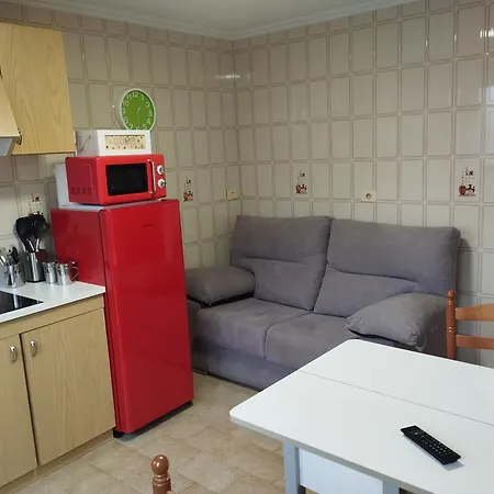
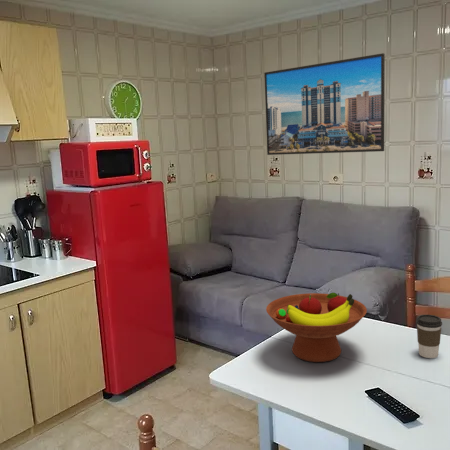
+ fruit bowl [265,292,368,363]
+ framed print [263,52,386,156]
+ coffee cup [415,314,443,359]
